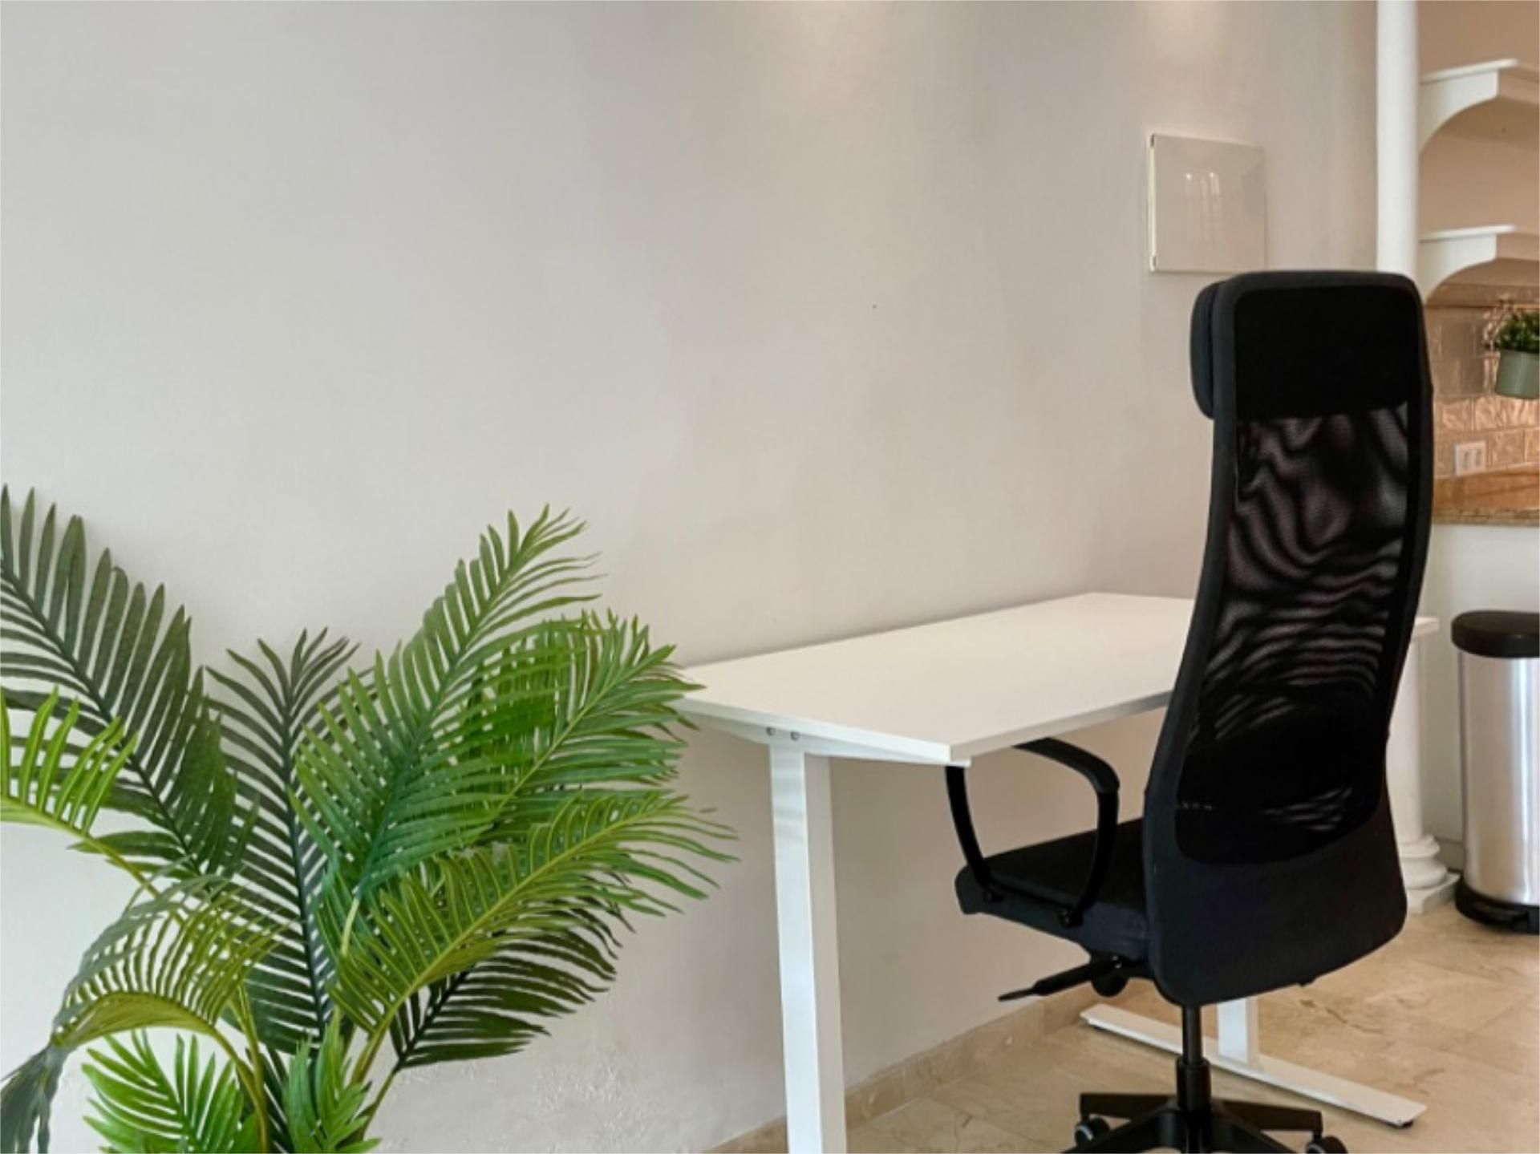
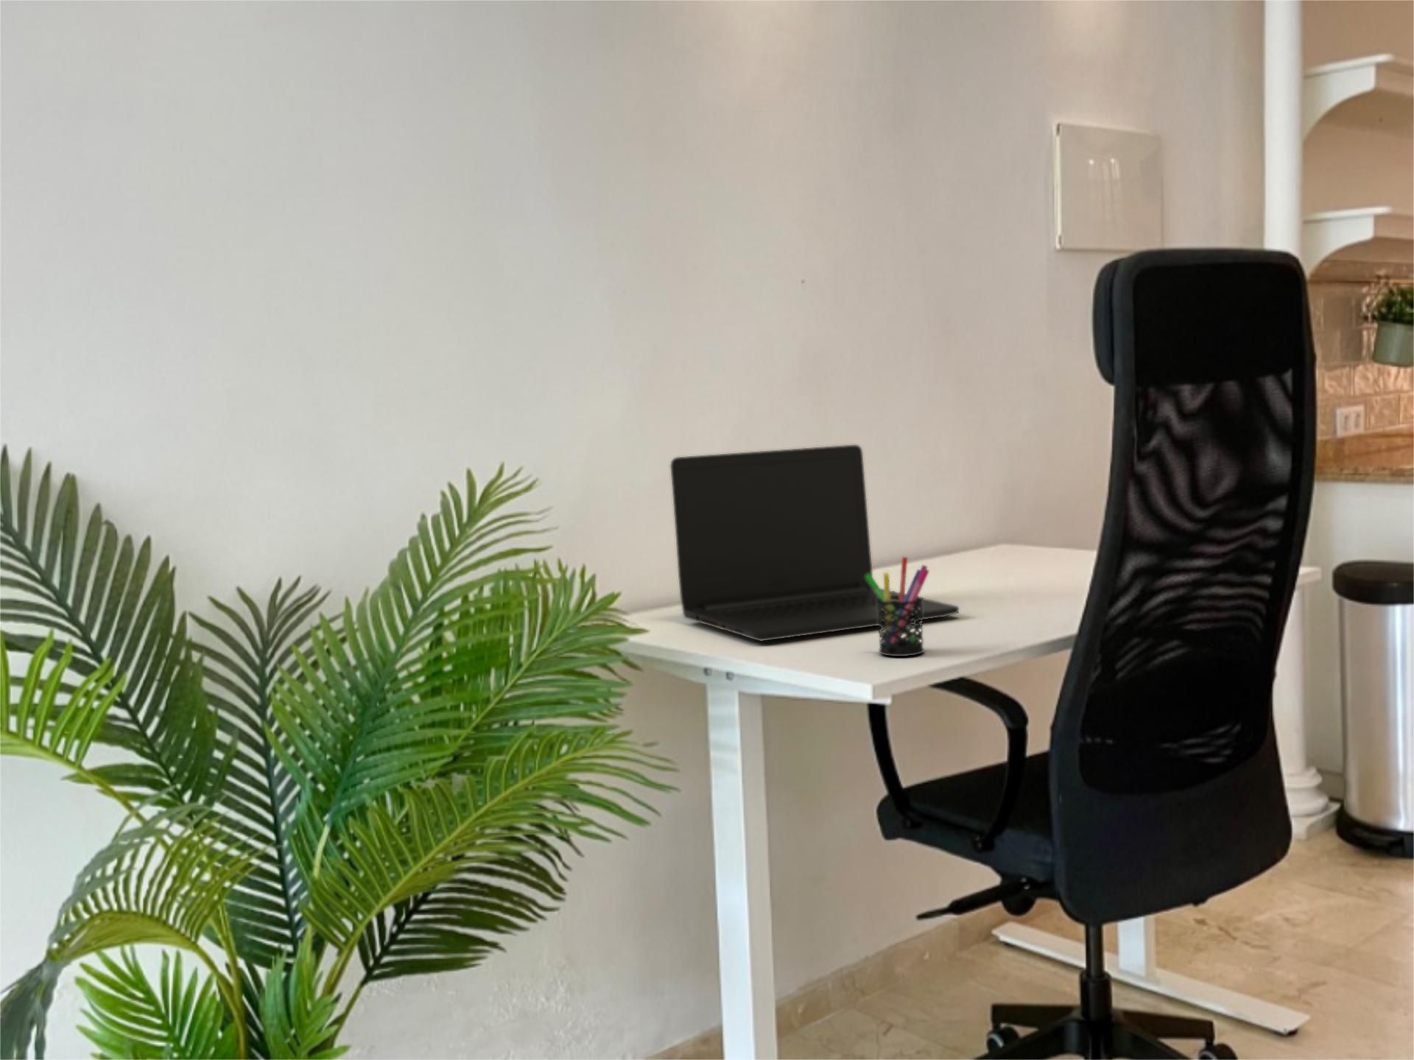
+ pen holder [865,556,930,657]
+ laptop [669,444,960,641]
